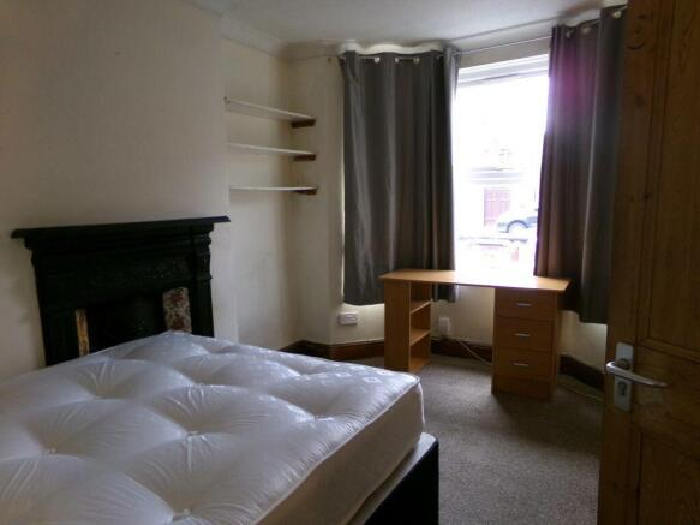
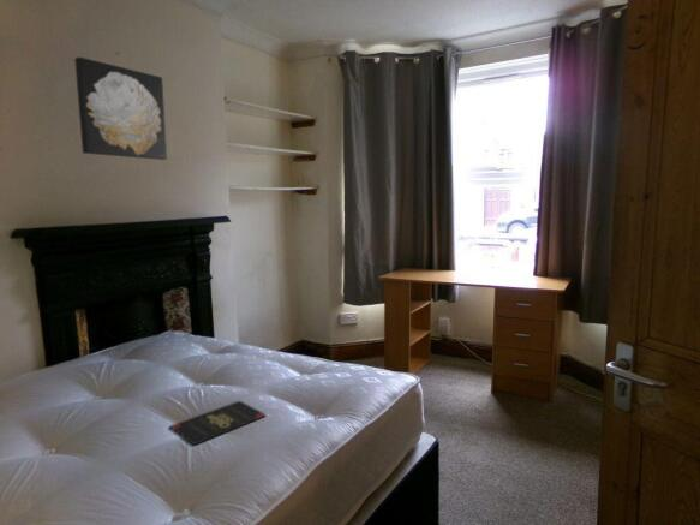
+ wall art [73,56,168,161]
+ playing card [168,400,268,446]
